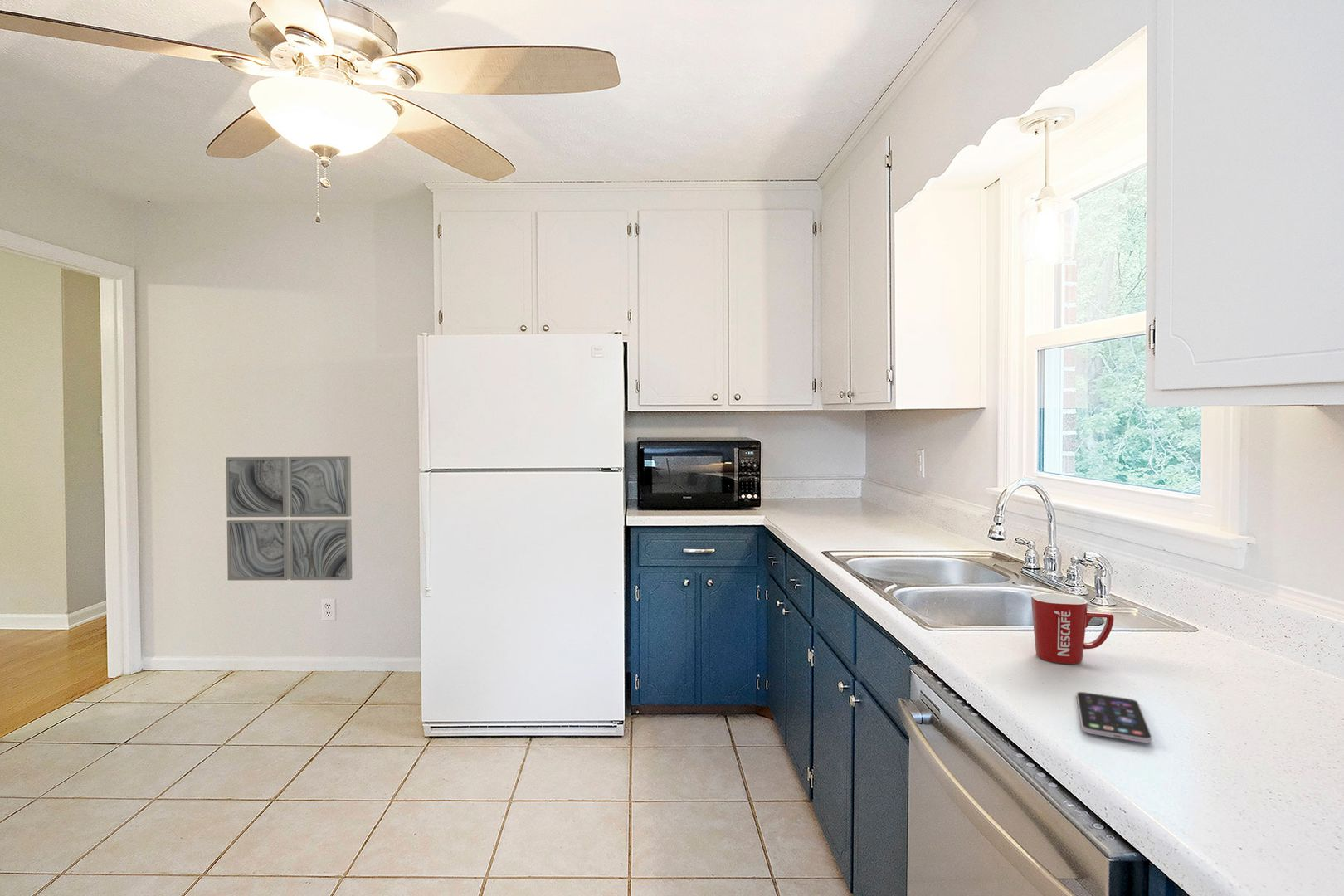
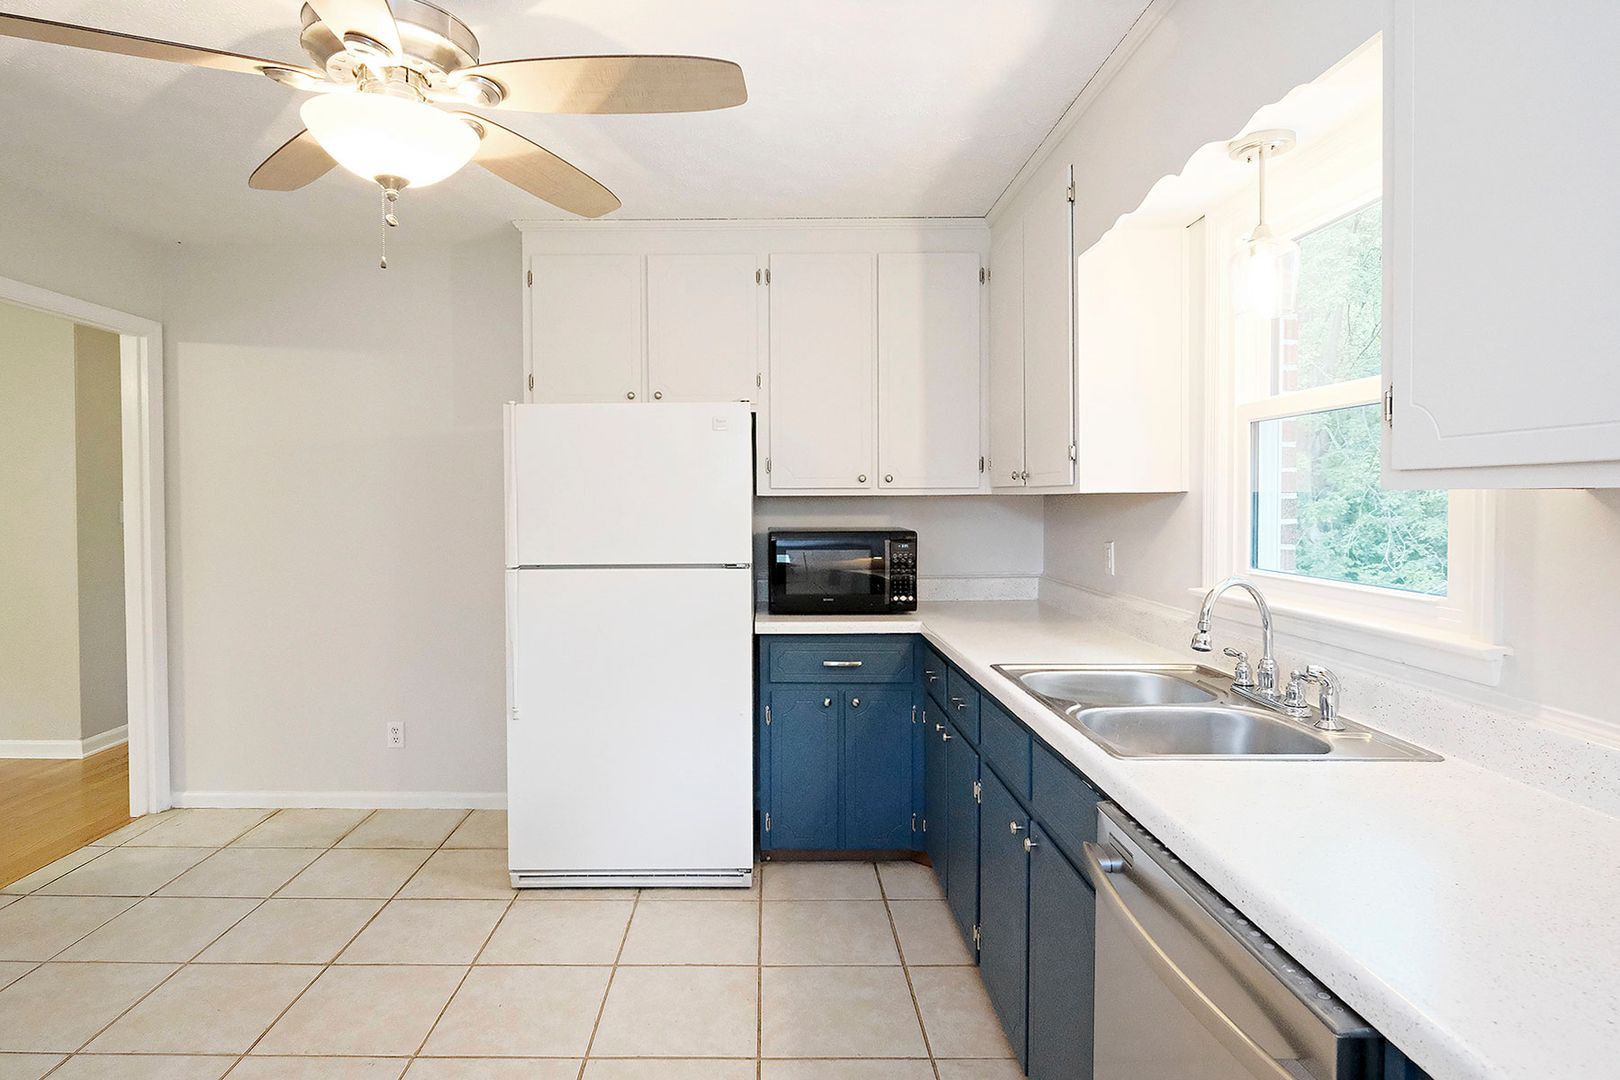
- wall art [225,455,353,582]
- mug [1030,592,1115,665]
- smartphone [1075,691,1153,743]
